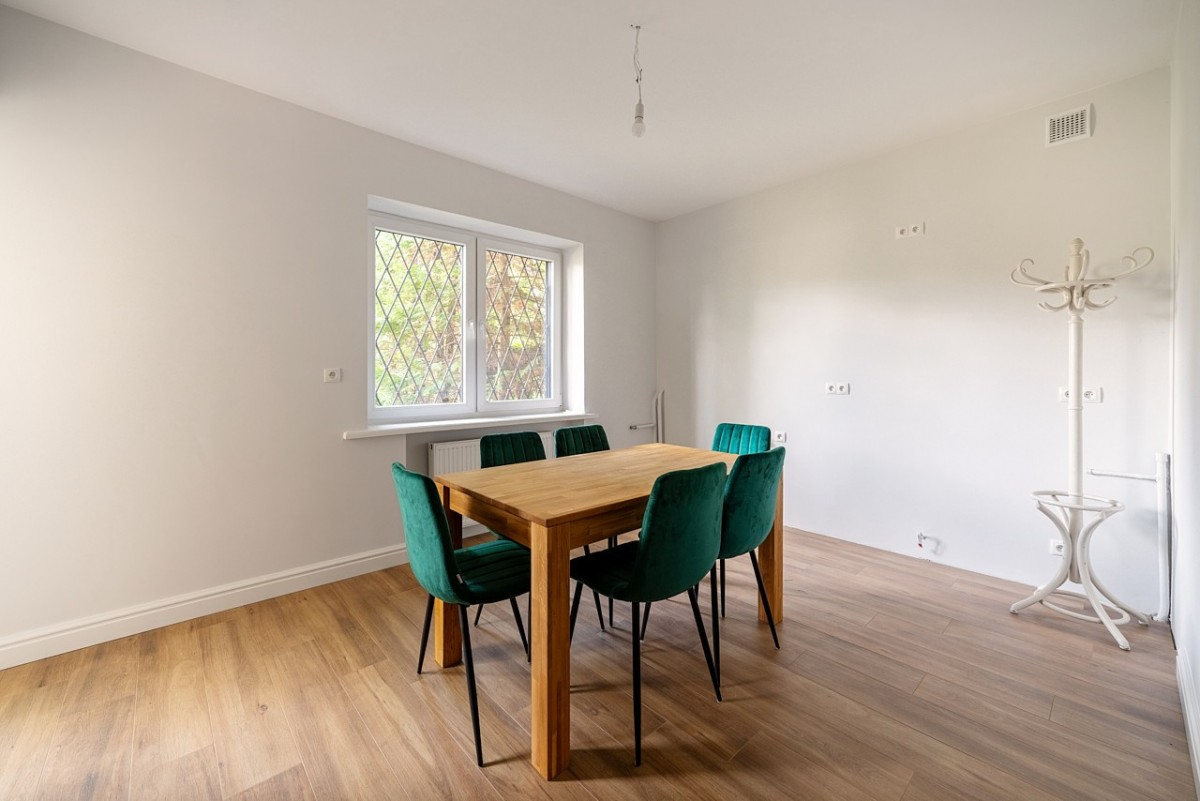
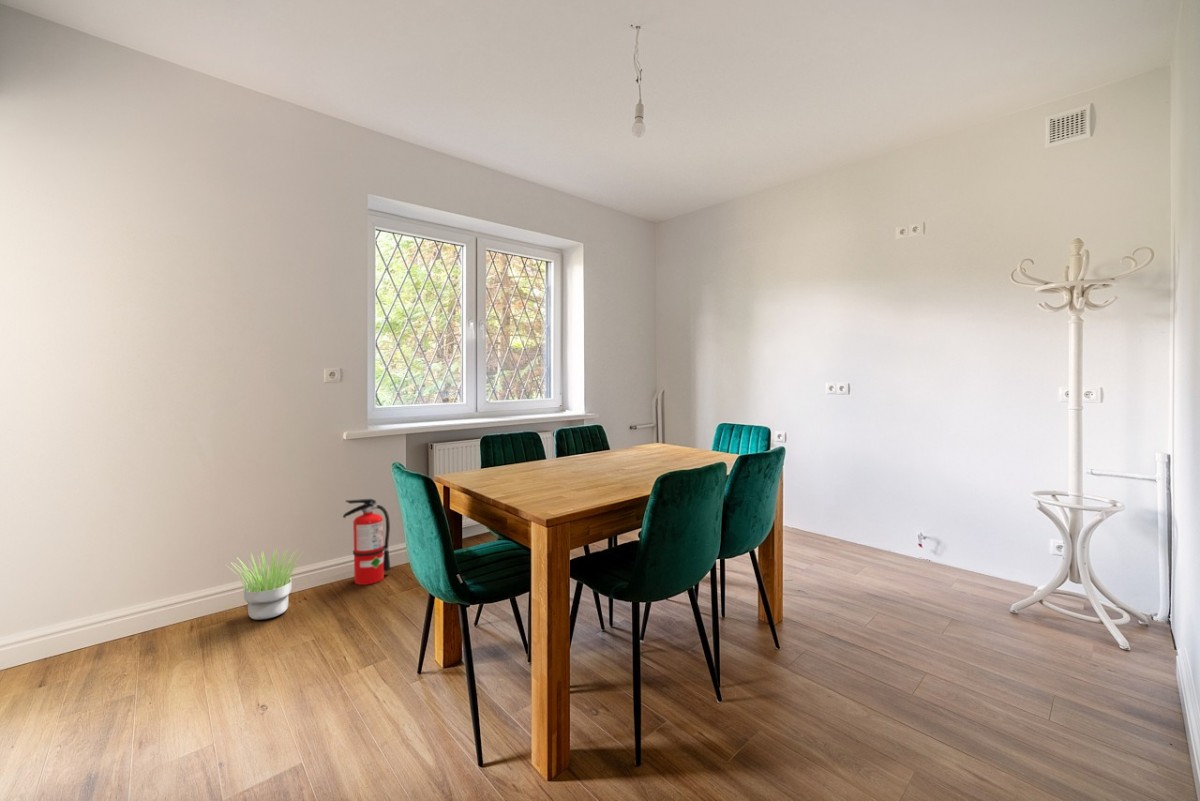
+ fire extinguisher [342,498,391,586]
+ potted plant [225,546,304,621]
